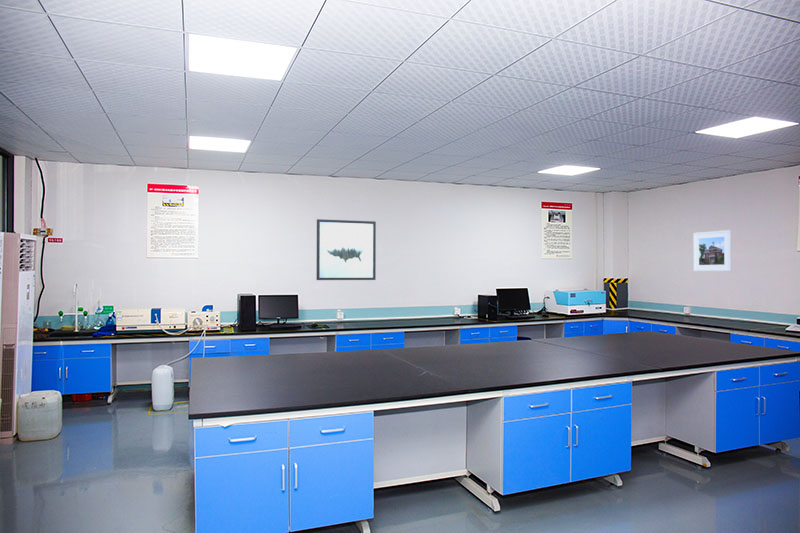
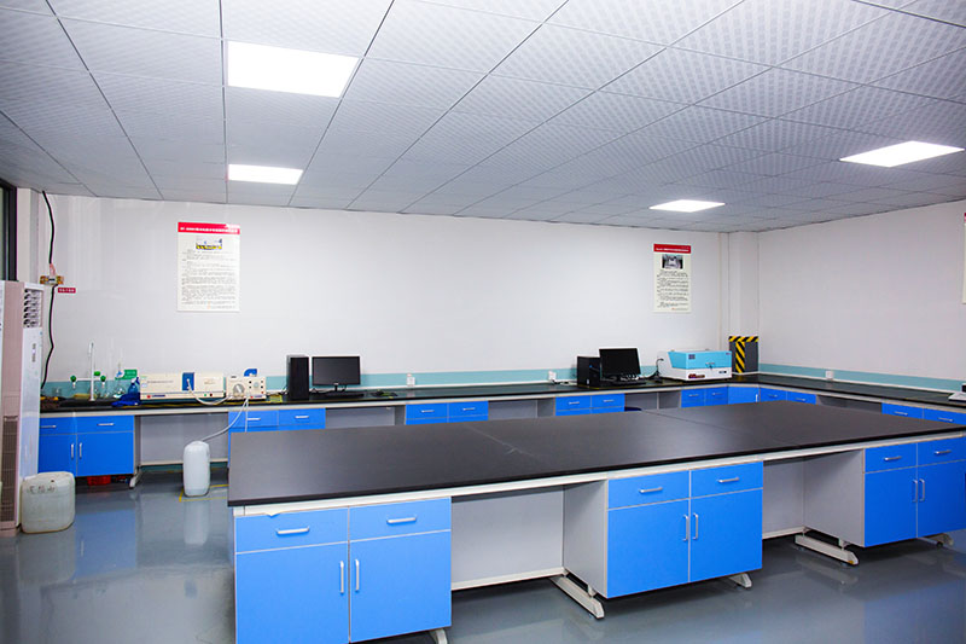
- wall art [316,218,377,281]
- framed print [692,229,733,272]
